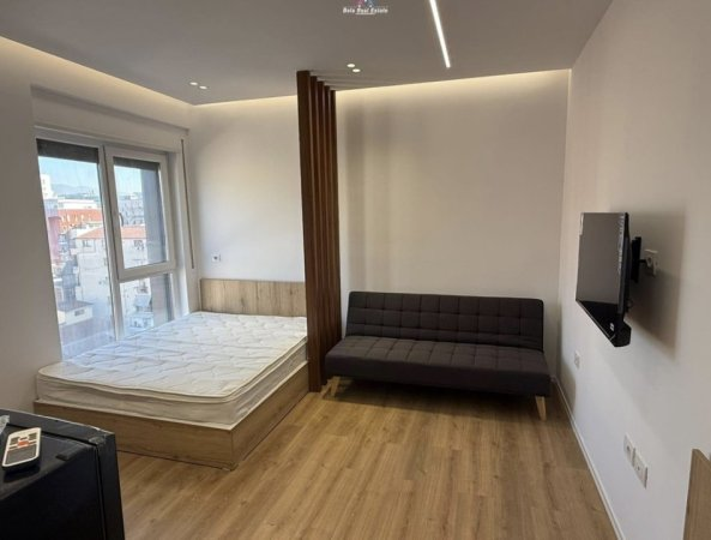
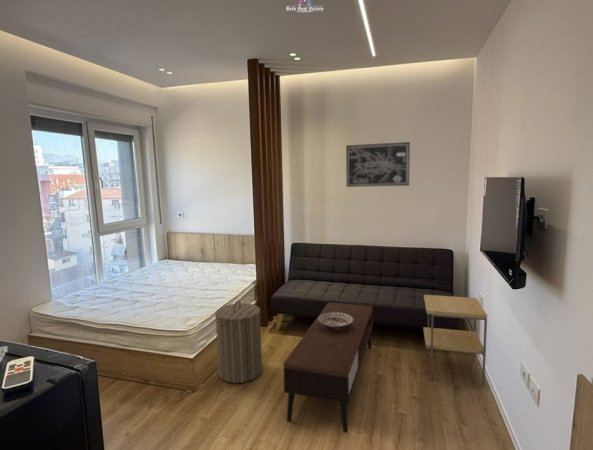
+ side table [423,294,488,387]
+ coffee table [282,301,374,434]
+ laundry hamper [214,300,263,384]
+ decorative bowl [317,312,353,331]
+ wall art [345,141,411,188]
